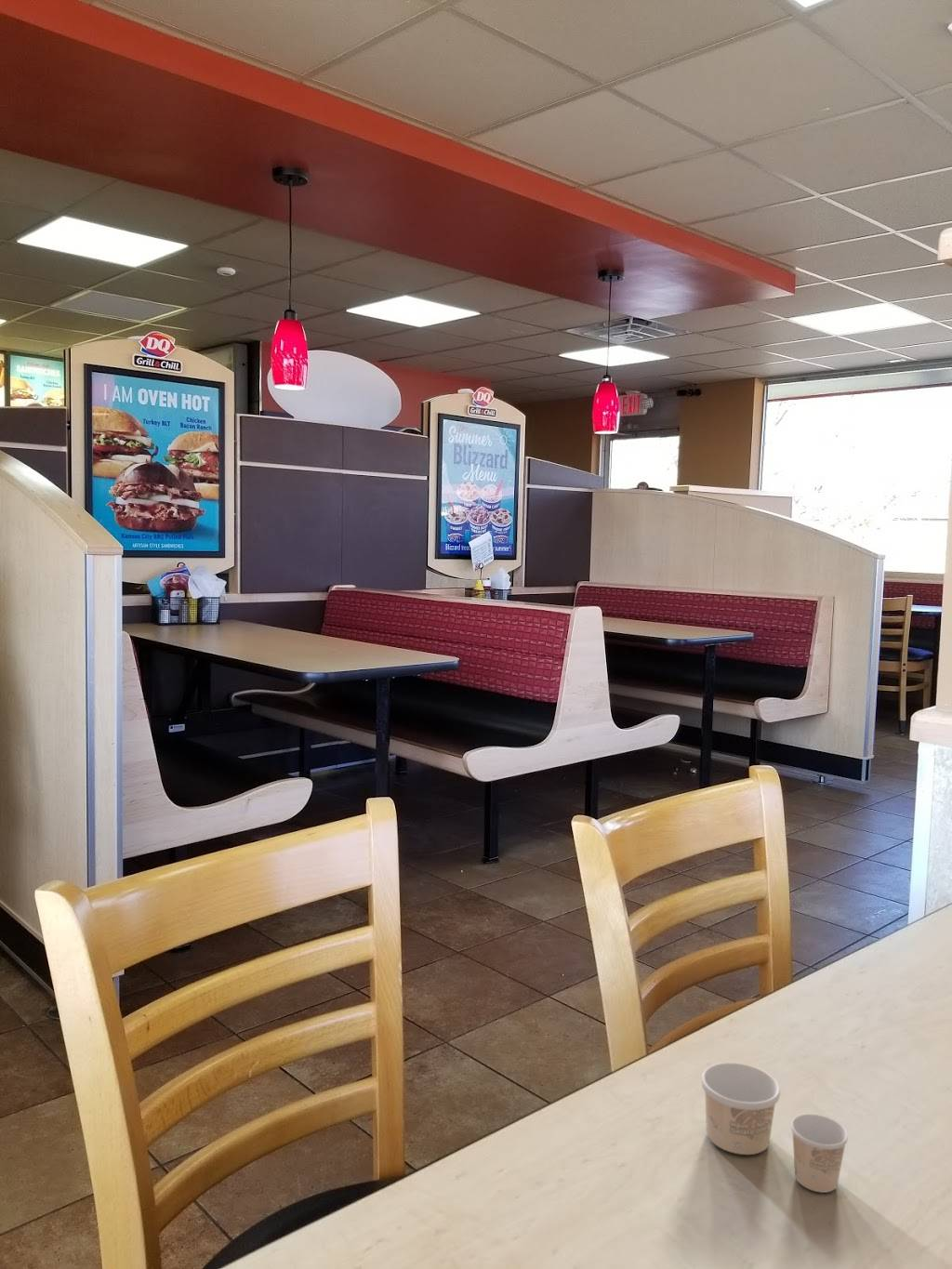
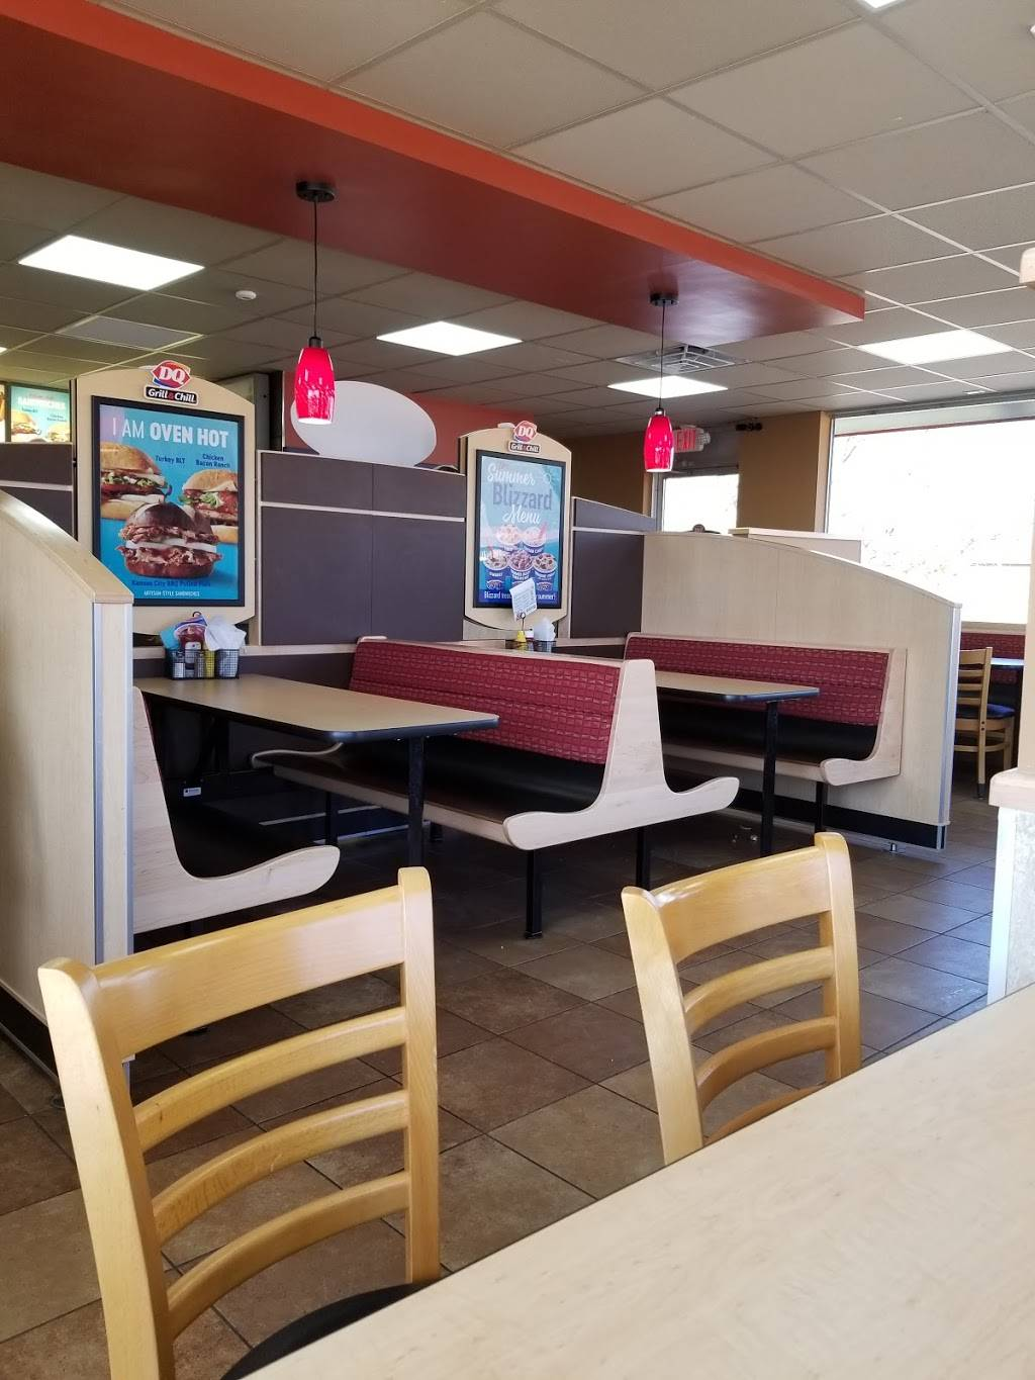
- paper cup [700,1062,849,1194]
